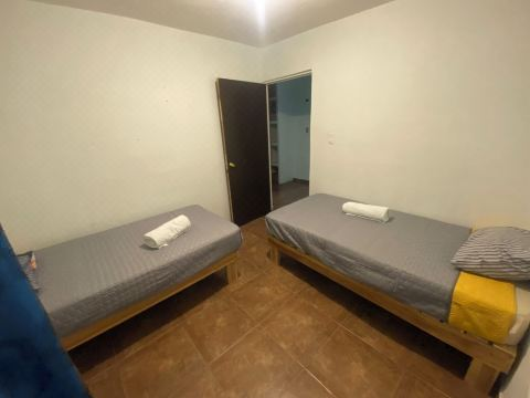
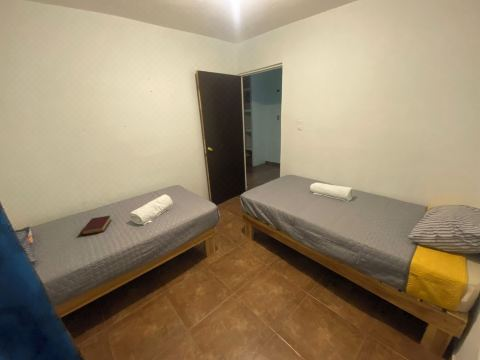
+ book [79,214,112,236]
